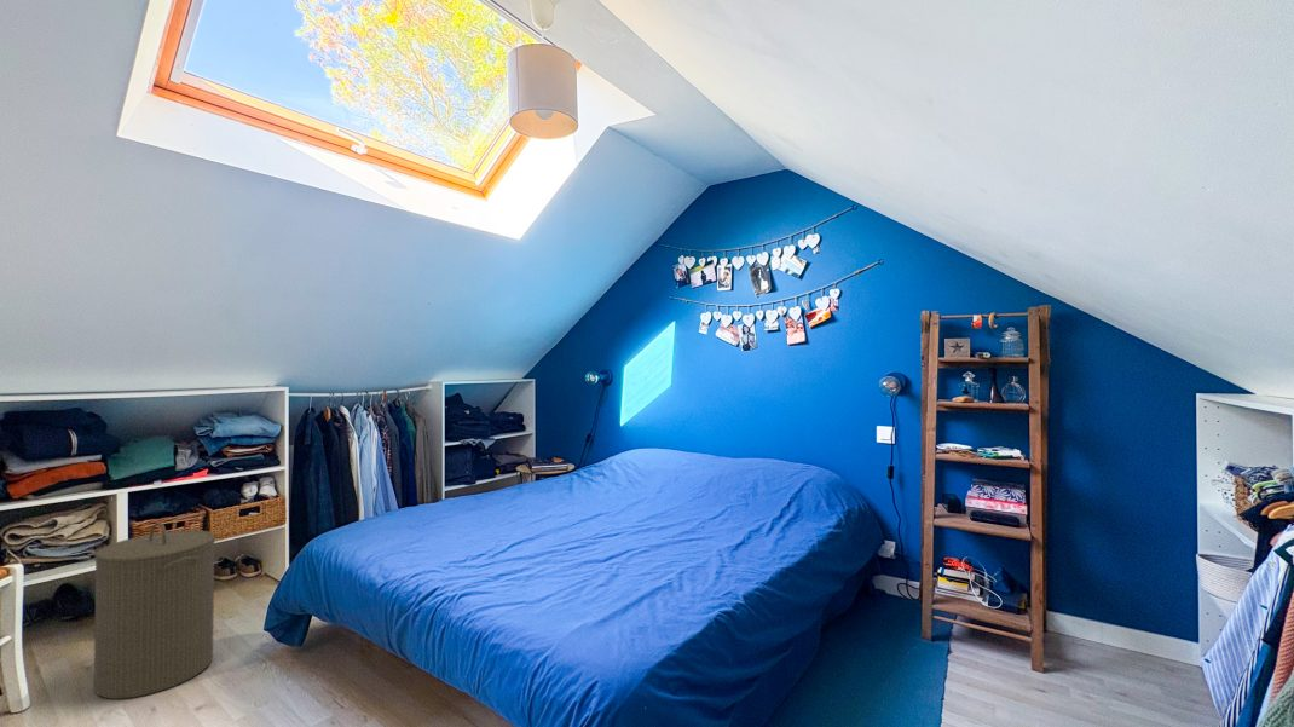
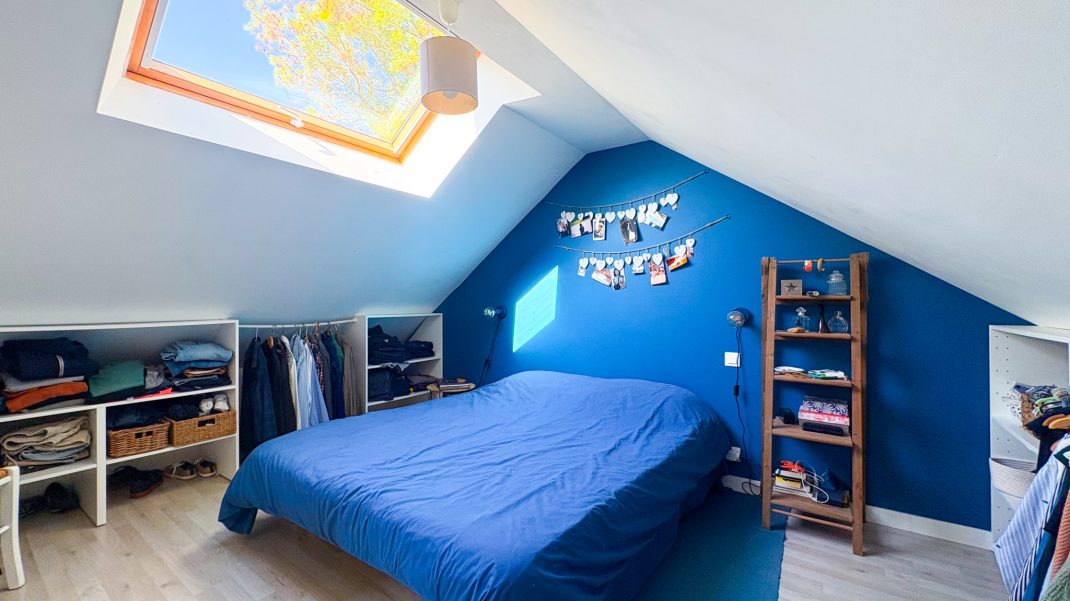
- laundry hamper [93,521,216,700]
